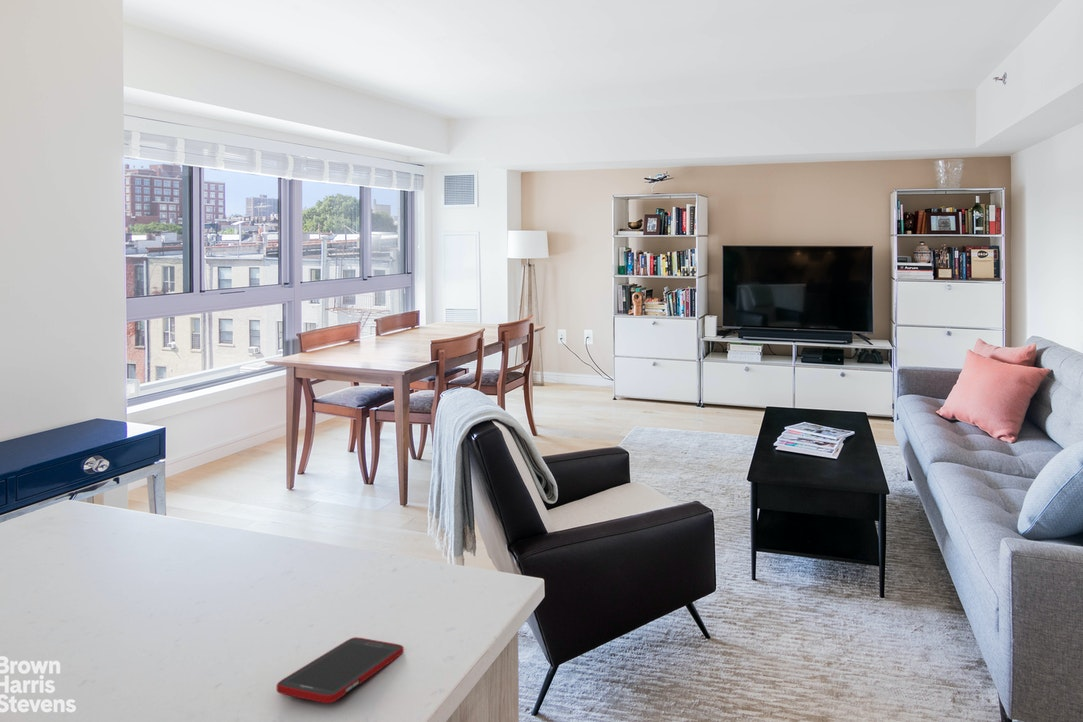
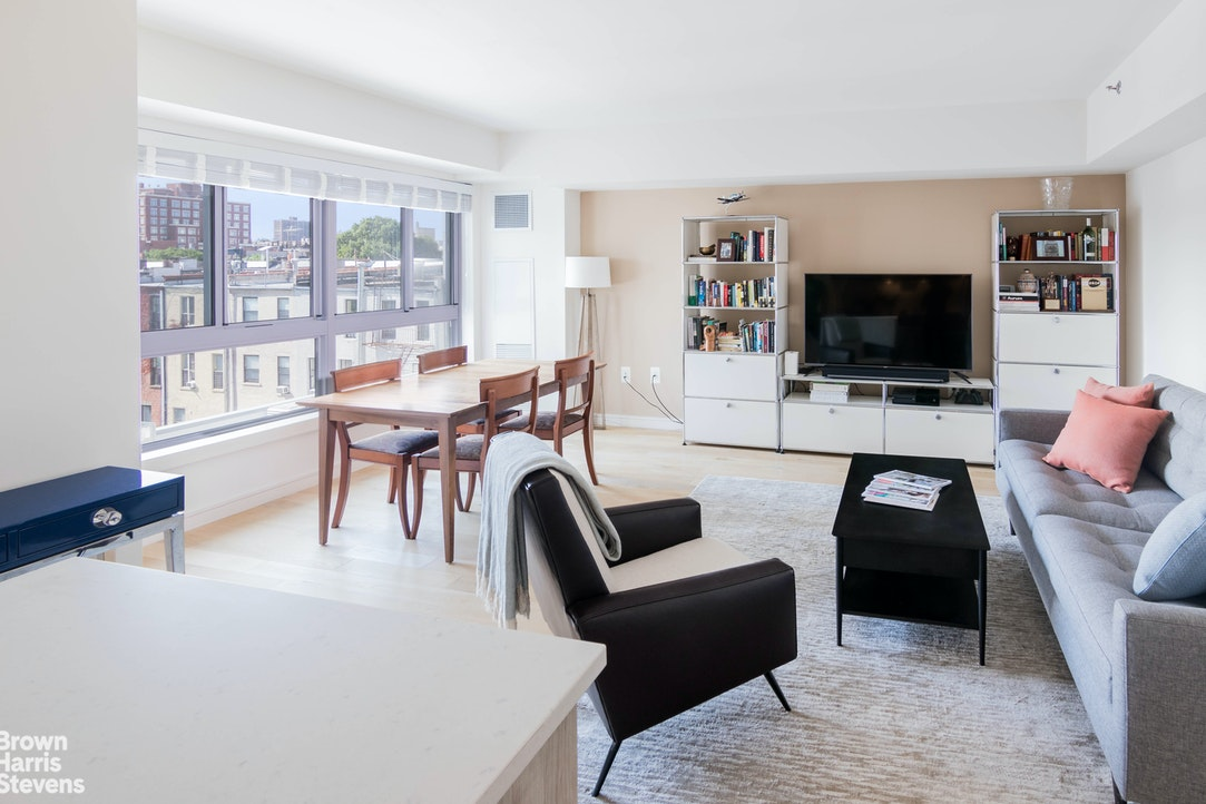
- cell phone [276,636,404,704]
